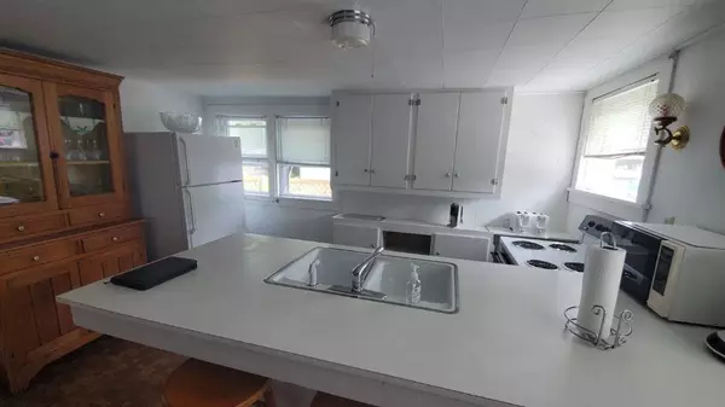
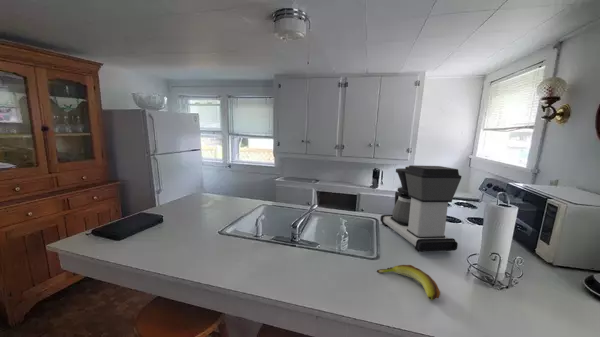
+ banana [376,264,441,301]
+ coffee maker [379,164,462,253]
